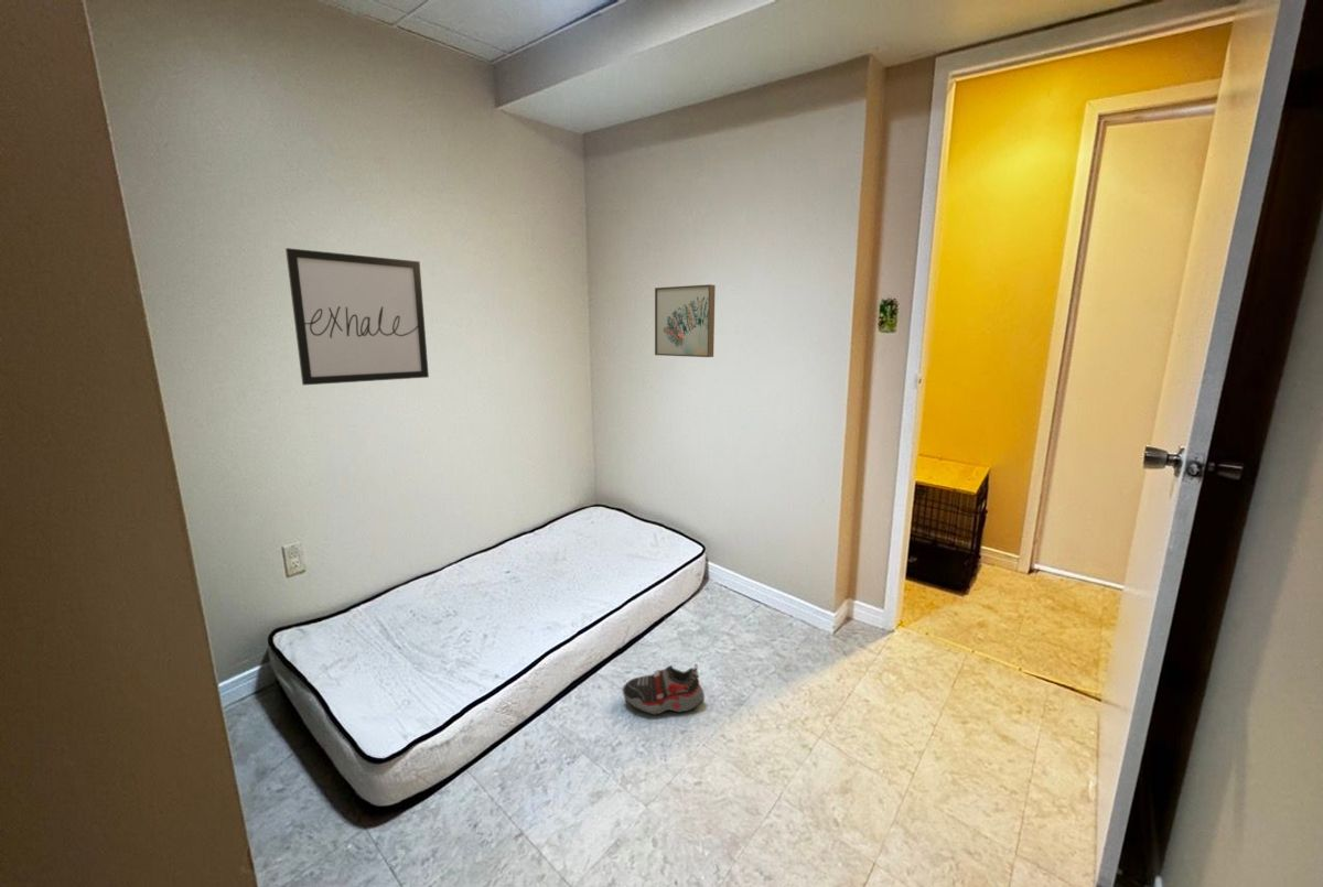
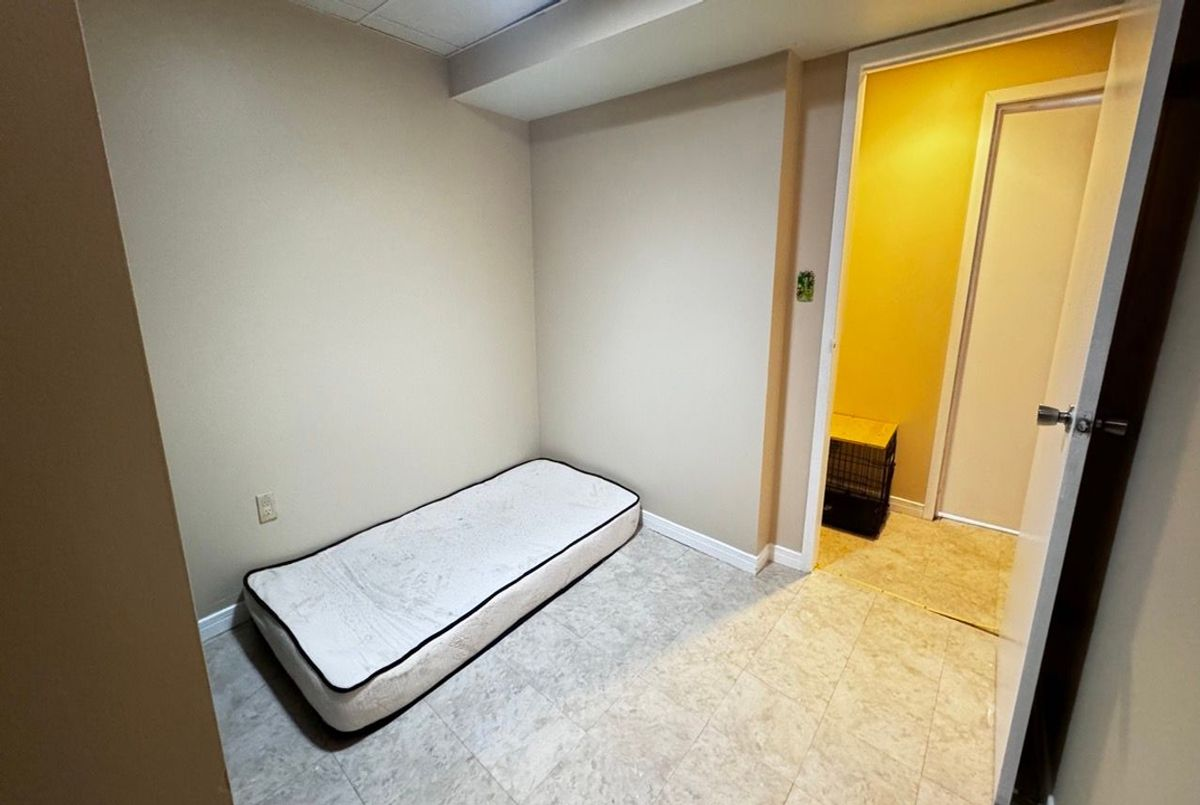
- shoe [622,663,706,716]
- wall art [284,247,430,386]
- wall art [654,283,717,358]
